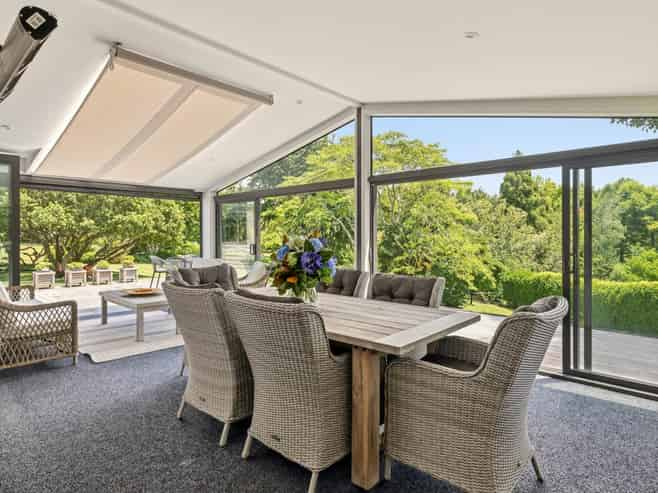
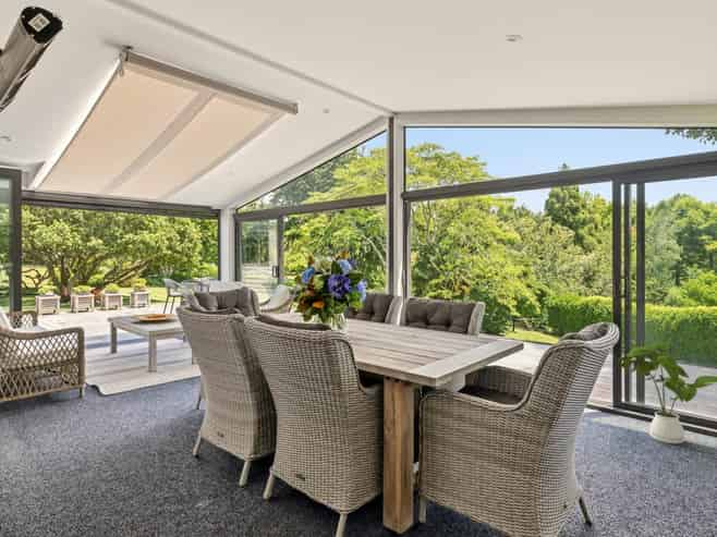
+ house plant [615,341,717,444]
